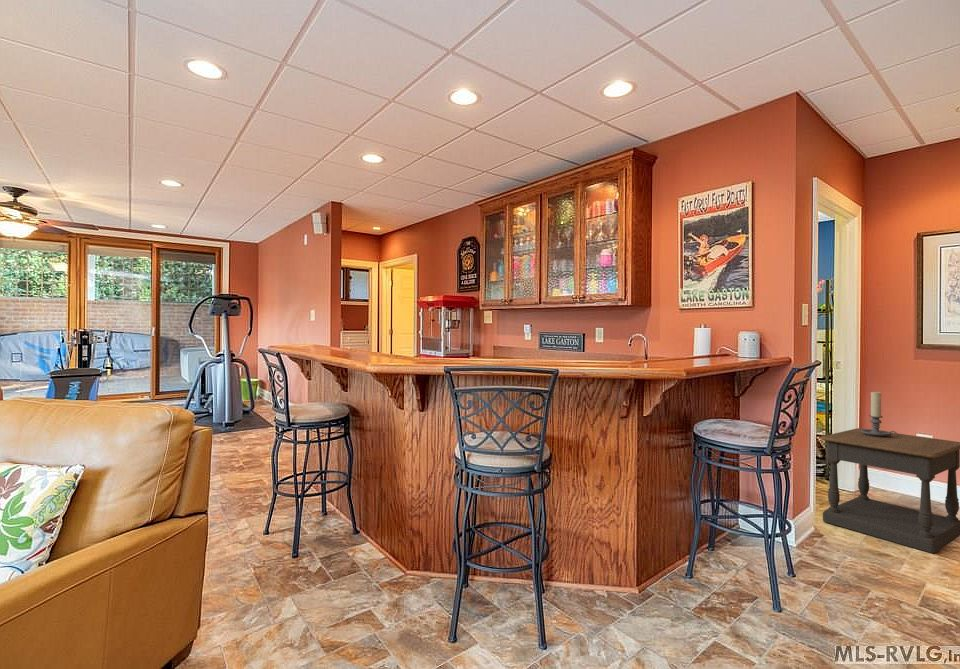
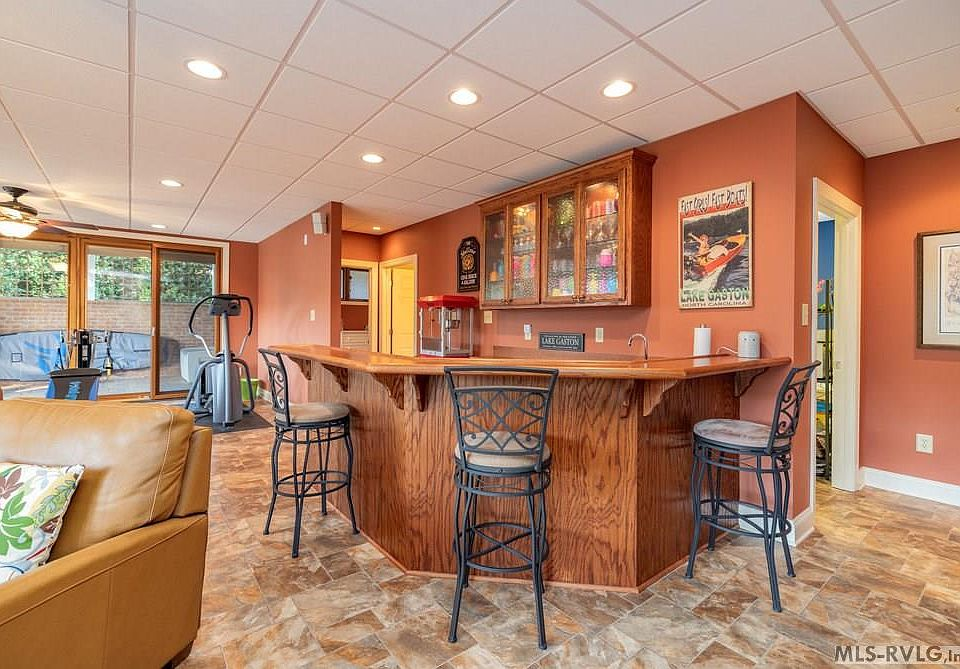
- candle holder [861,391,898,438]
- side table [820,427,960,554]
